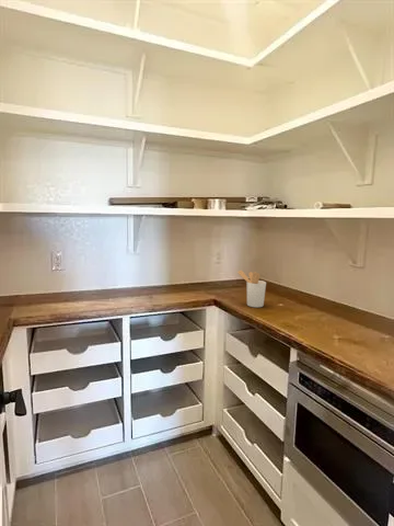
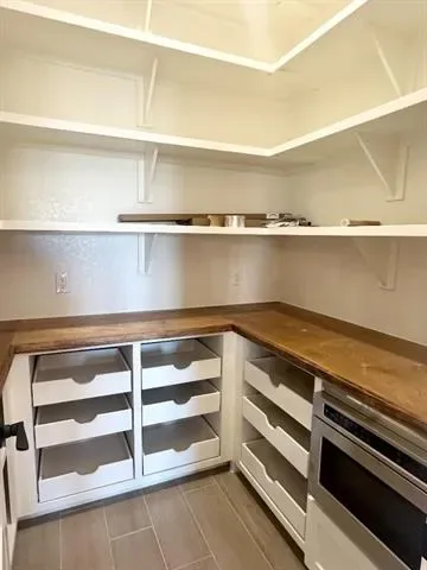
- utensil holder [236,270,267,308]
